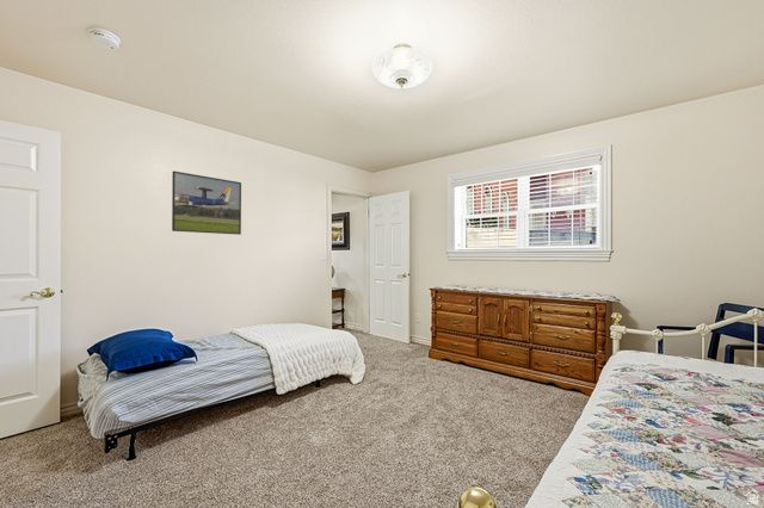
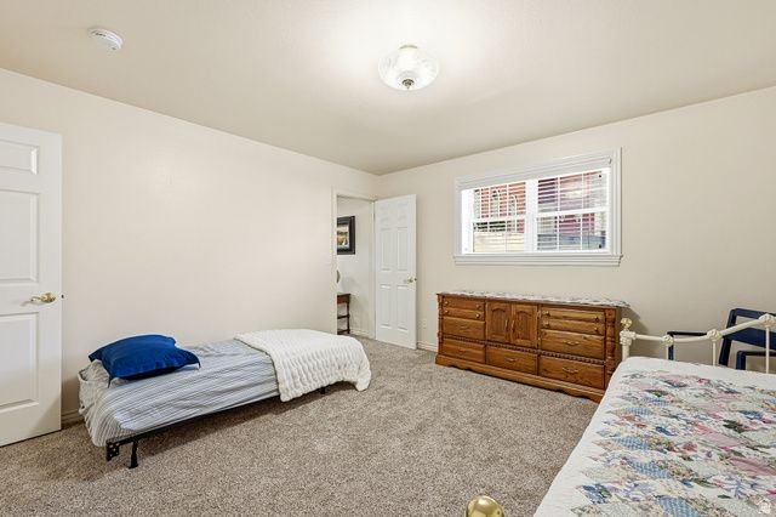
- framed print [171,171,242,236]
